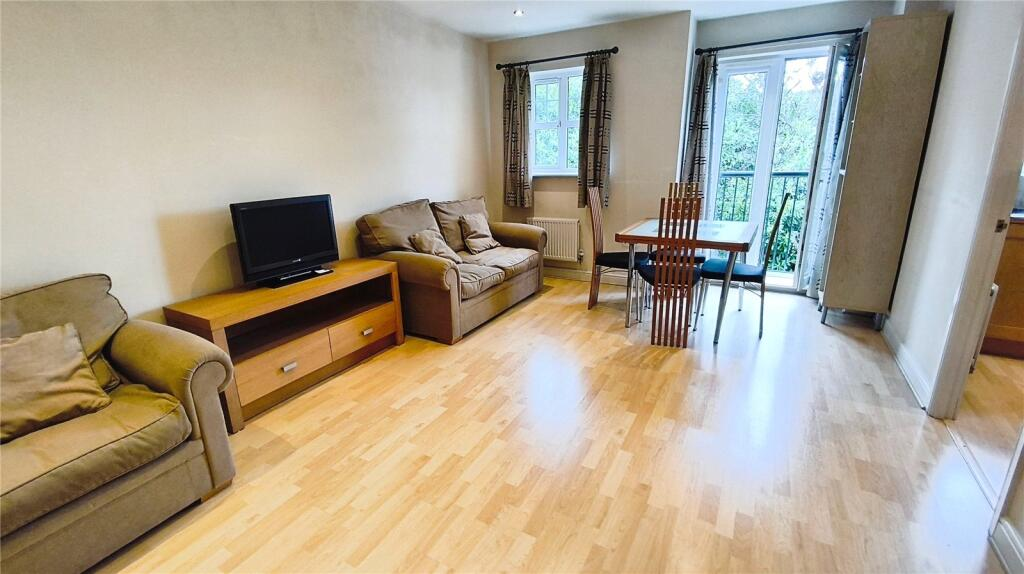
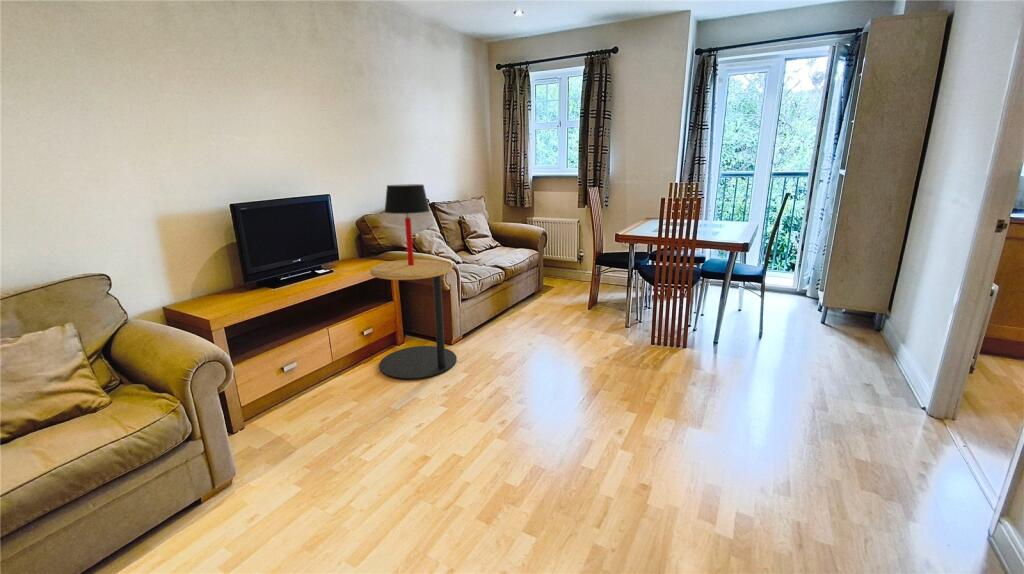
+ table lamp [383,183,431,265]
+ side table [369,258,458,381]
